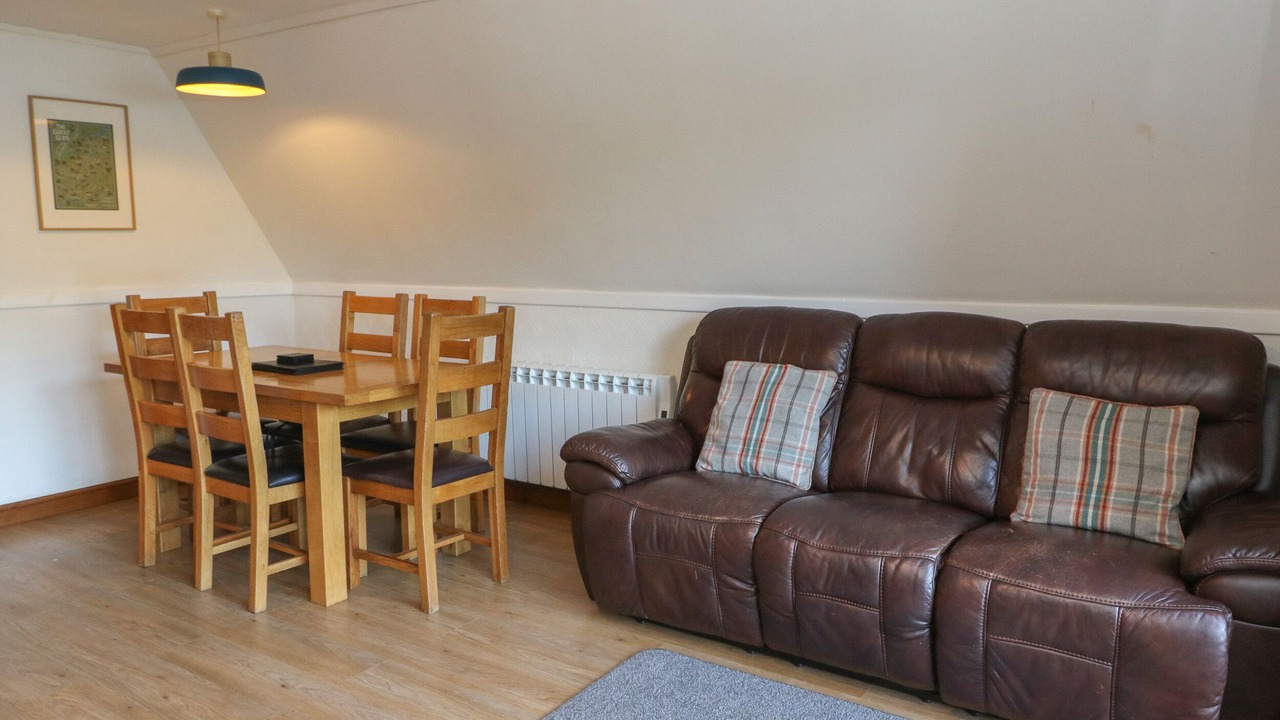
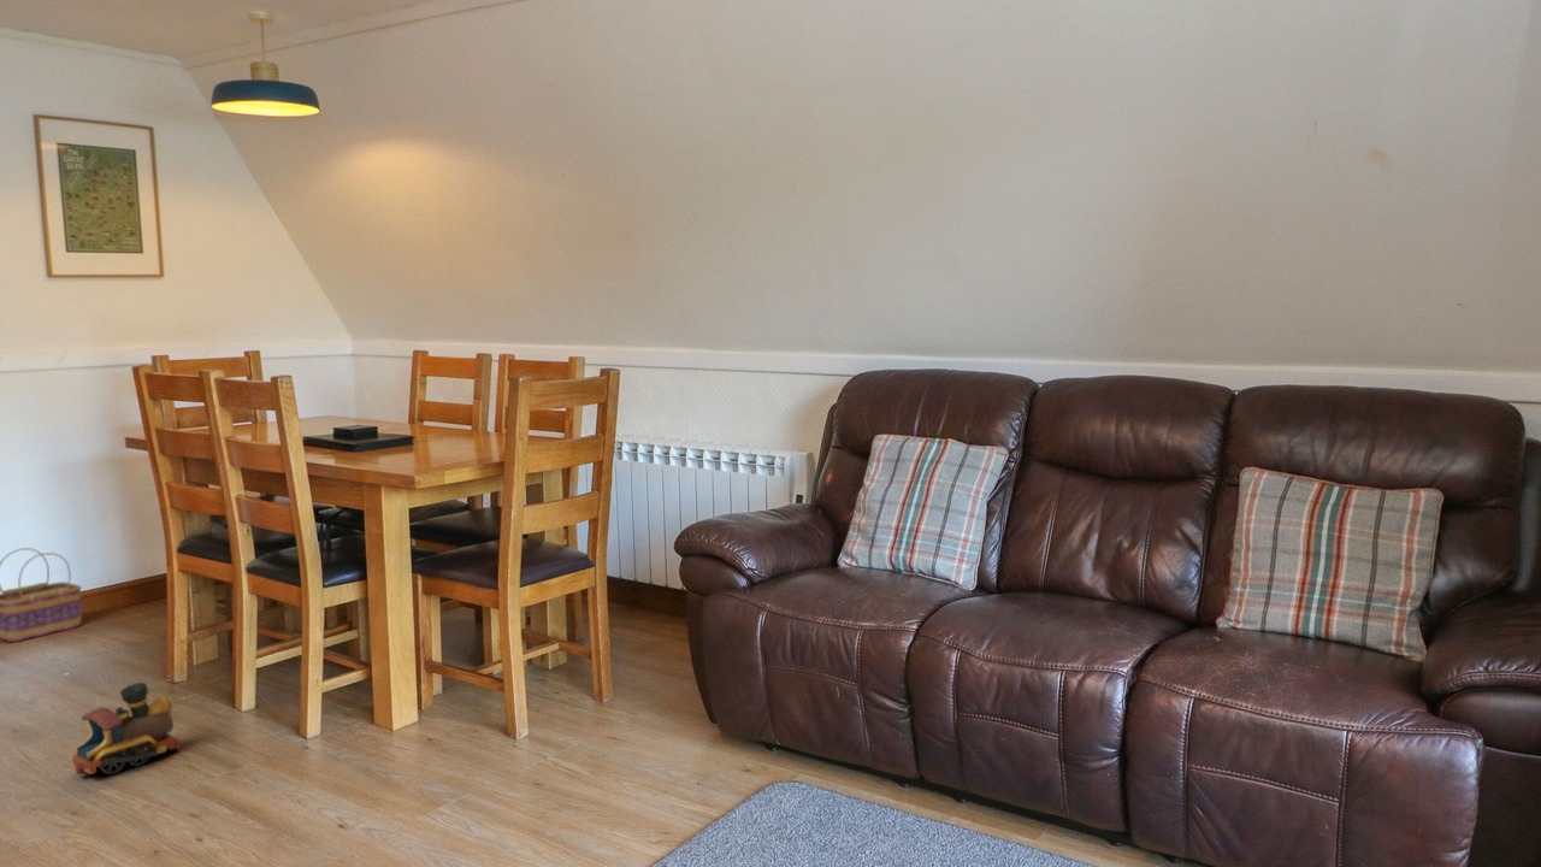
+ toy train [71,682,182,775]
+ basket [0,547,83,643]
